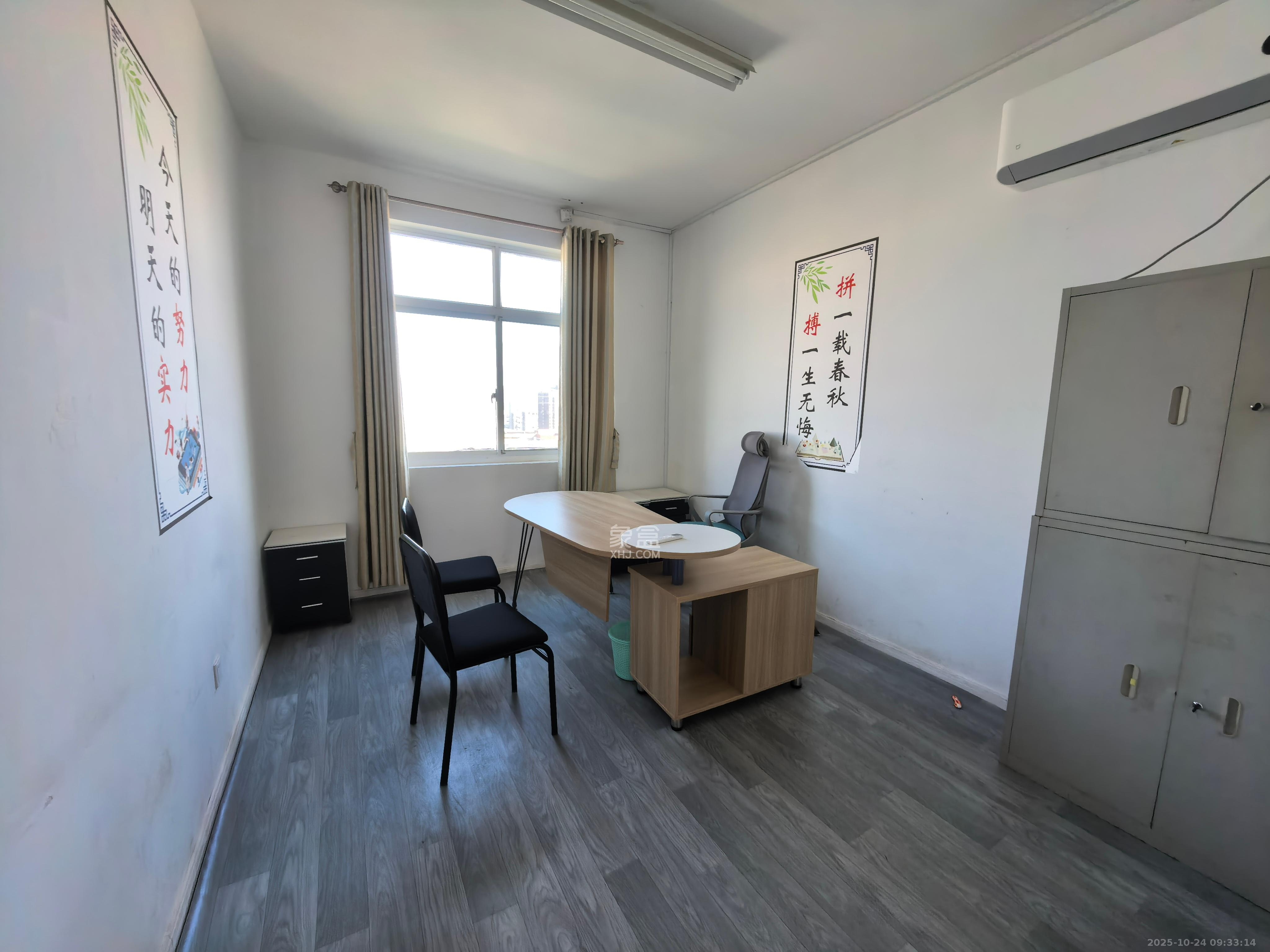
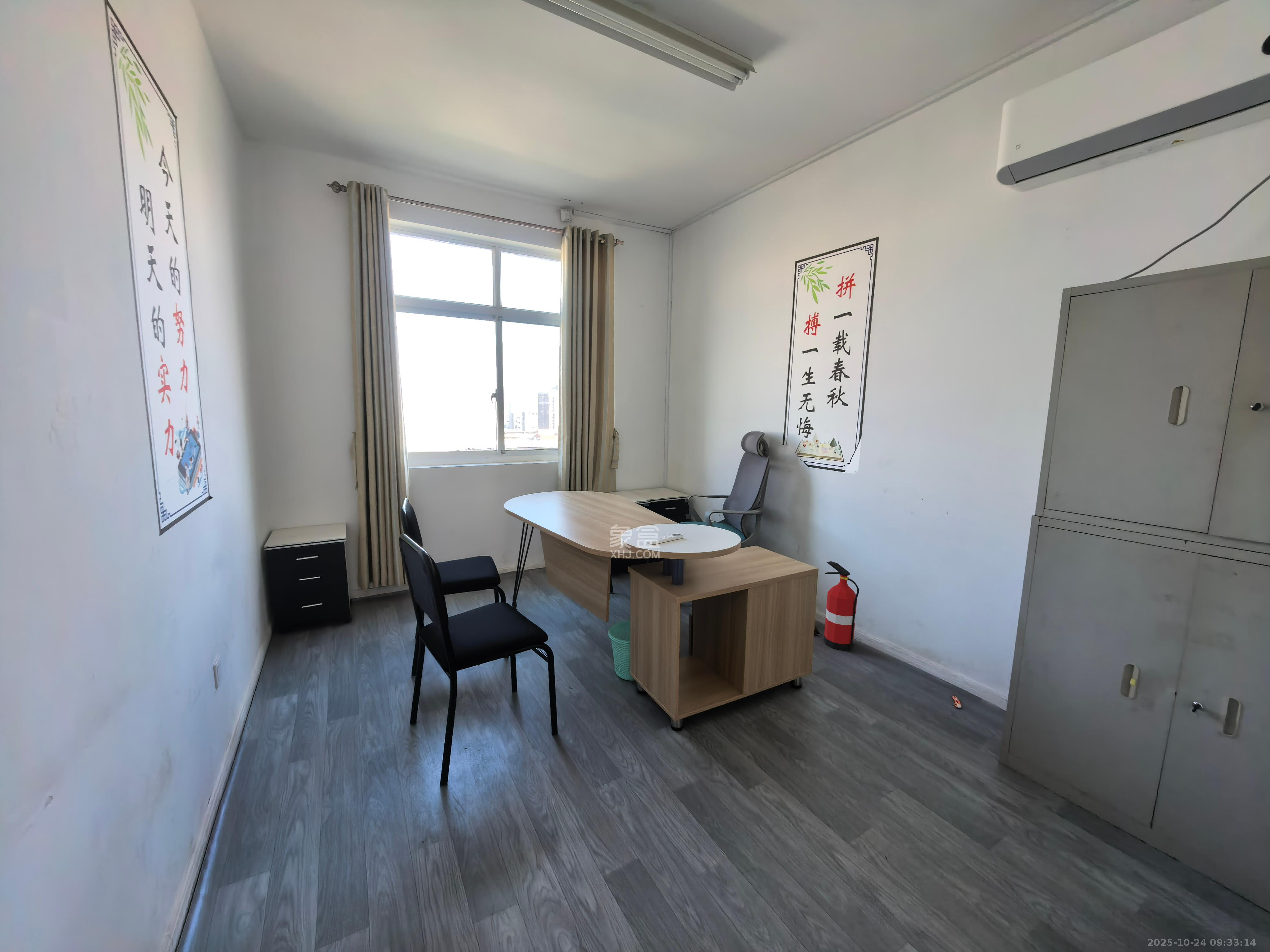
+ fire extinguisher [824,561,859,650]
